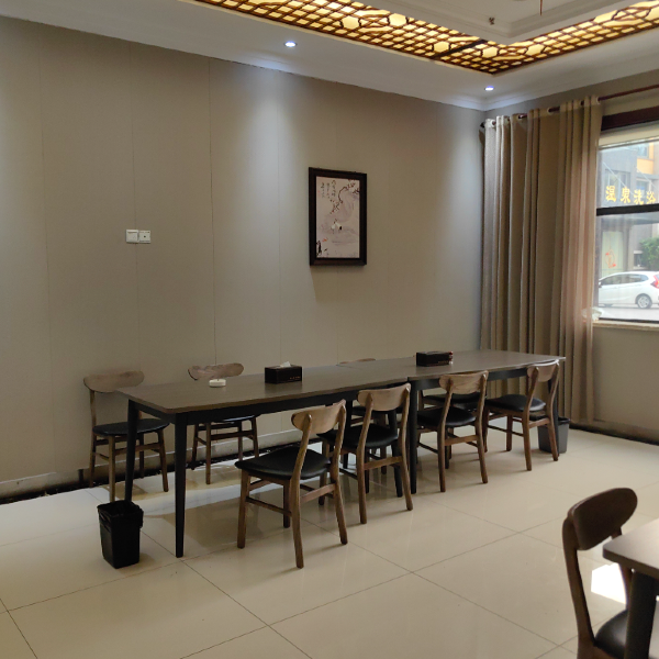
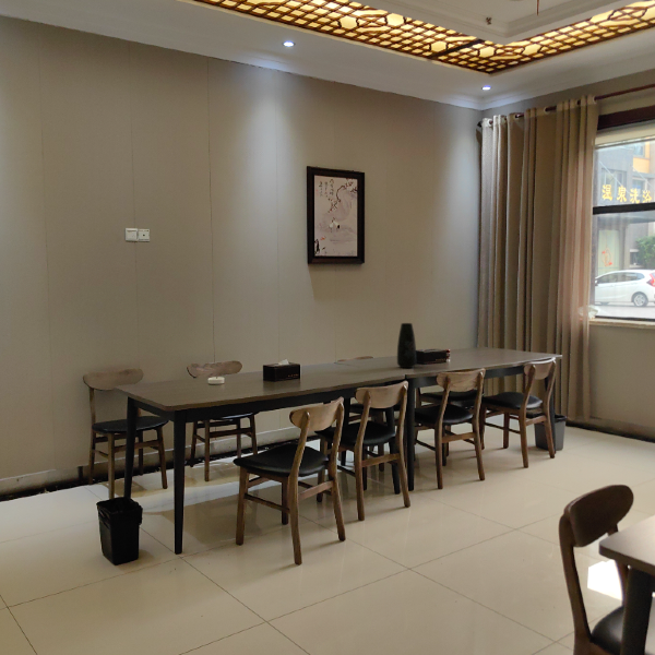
+ vase [396,322,417,369]
